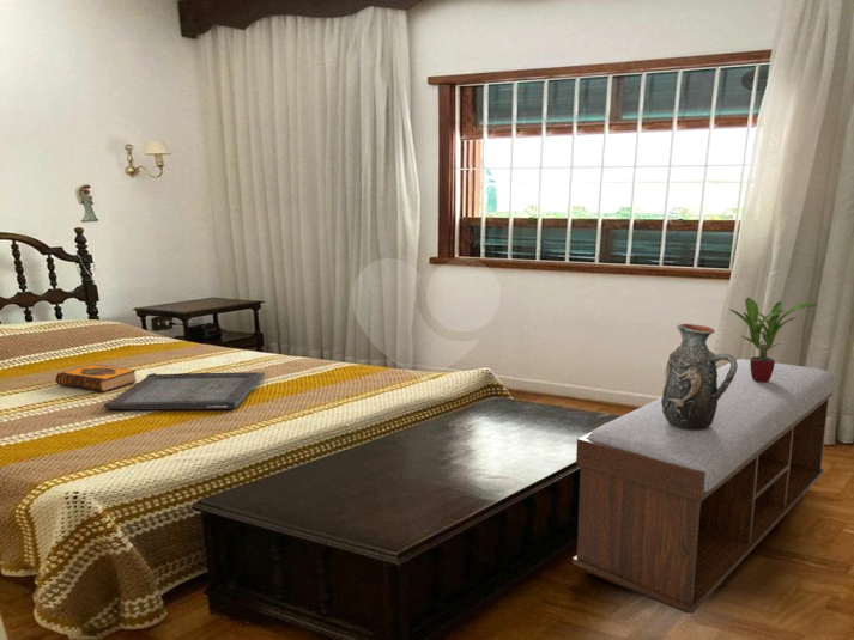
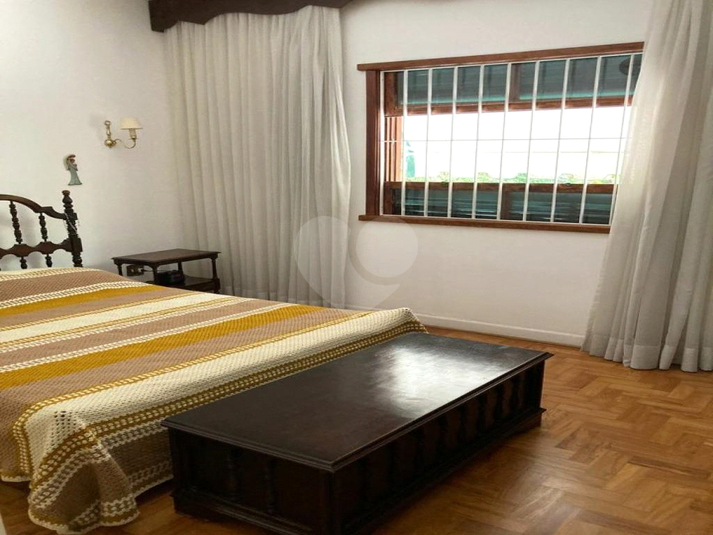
- serving tray [103,371,267,410]
- decorative vase [661,323,738,429]
- potted plant [728,297,818,383]
- bench [571,358,837,615]
- hardback book [54,364,138,392]
